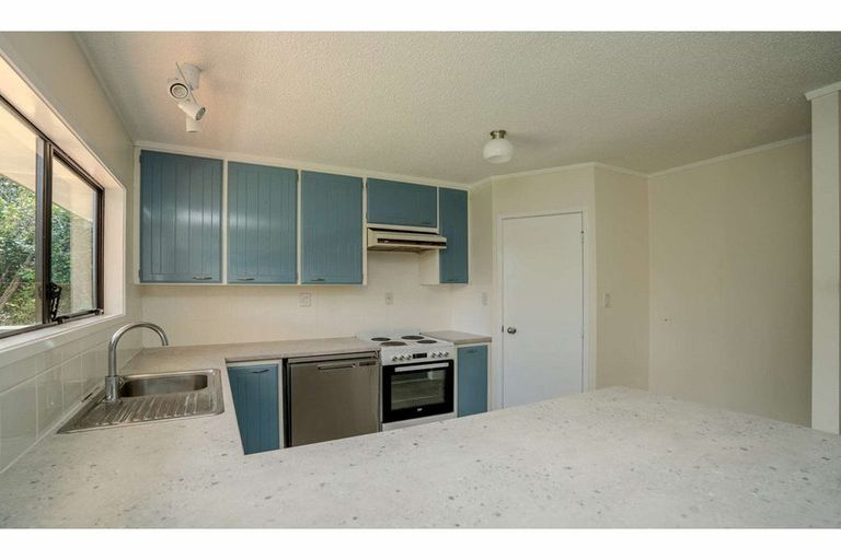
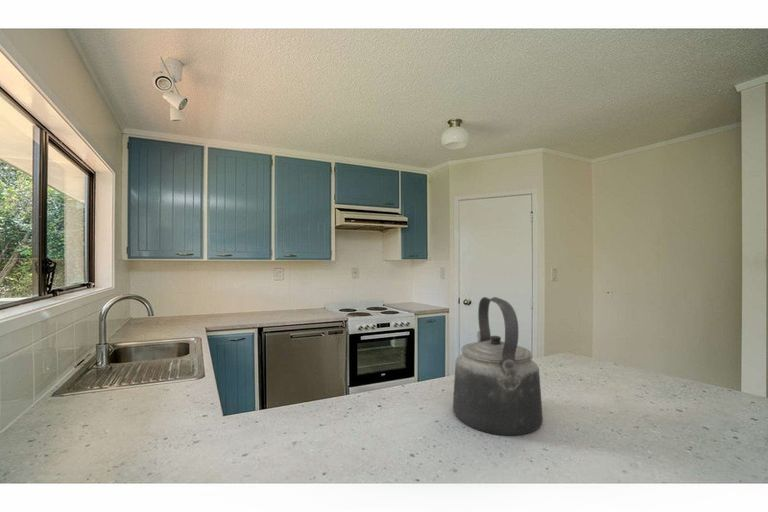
+ kettle [452,296,544,437]
